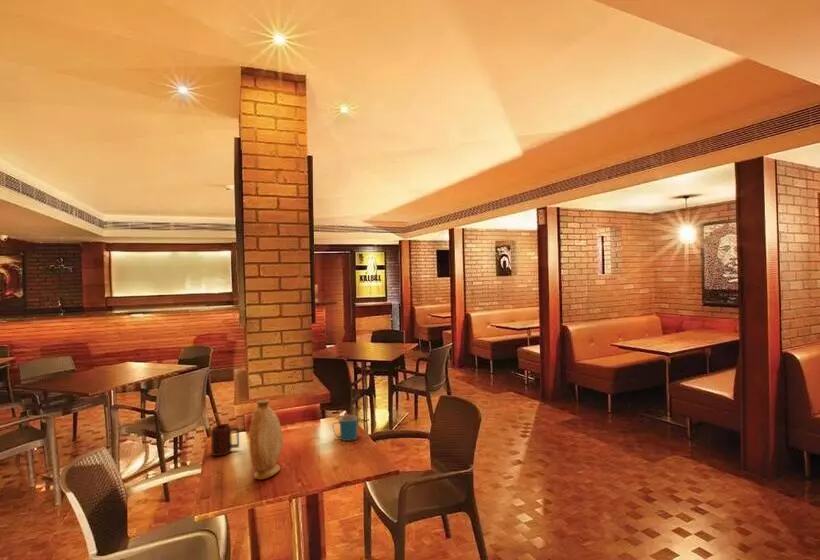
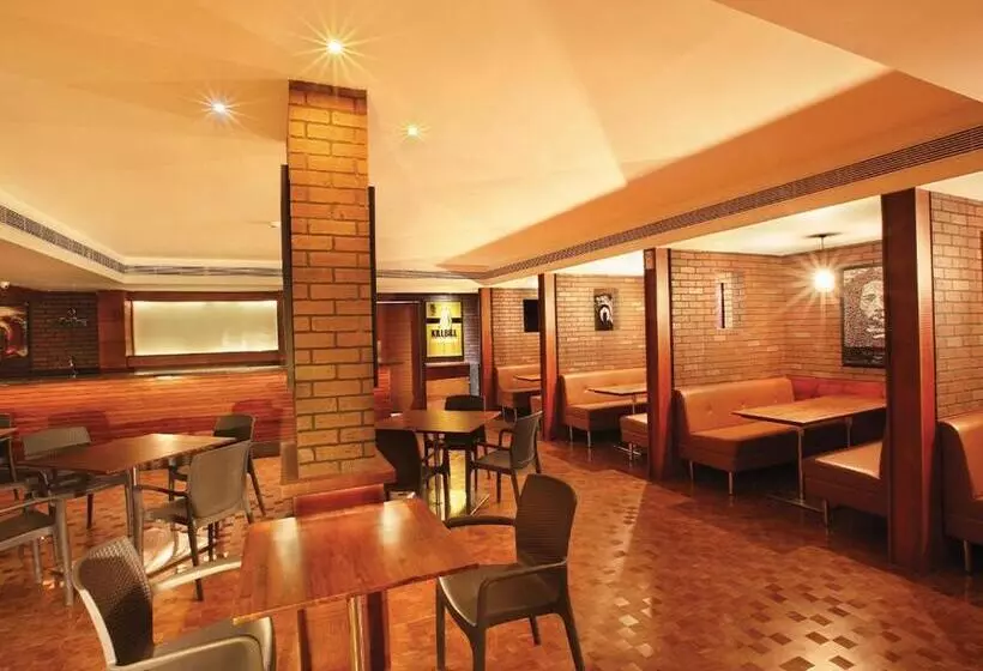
- mug [332,414,358,442]
- vase [248,398,284,481]
- mug [210,423,240,457]
